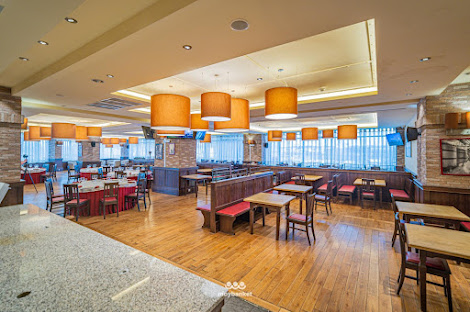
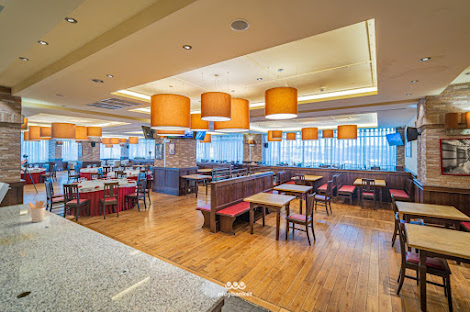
+ utensil holder [28,200,49,223]
